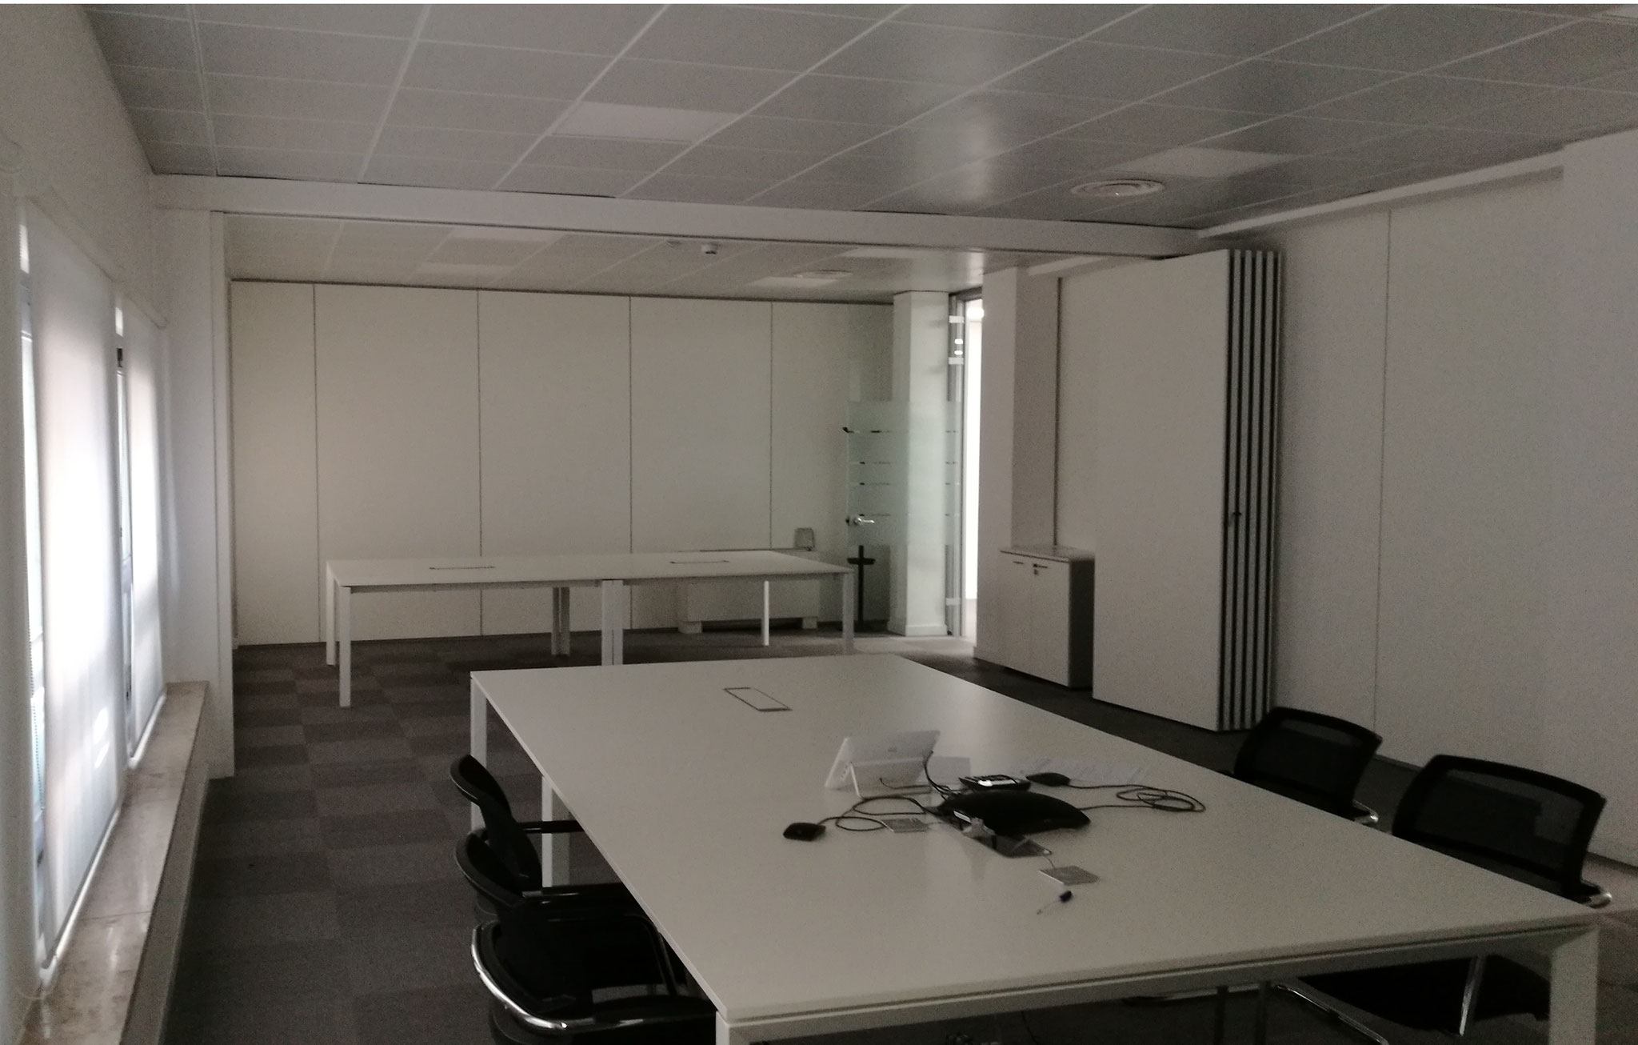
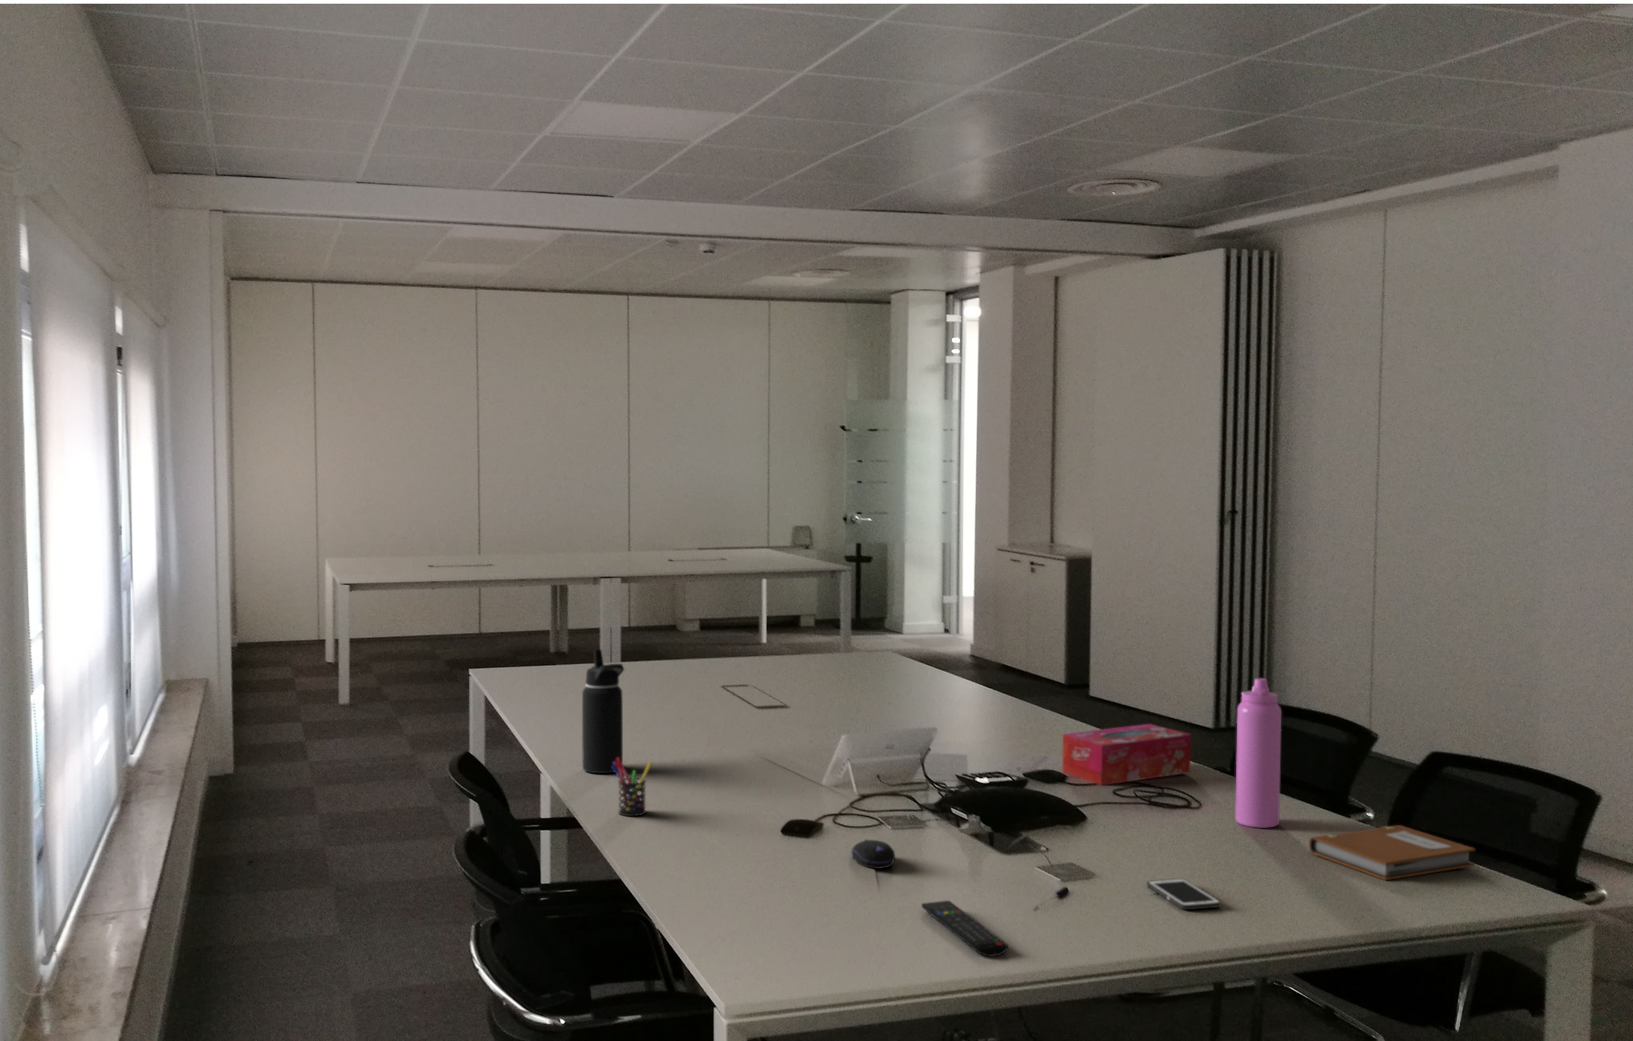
+ pen holder [612,758,652,817]
+ water bottle [1234,677,1282,829]
+ water bottle [581,648,625,775]
+ cell phone [1146,878,1221,910]
+ computer mouse [851,839,896,870]
+ tissue box [1062,723,1191,786]
+ notebook [1308,824,1476,882]
+ remote control [921,899,1008,958]
